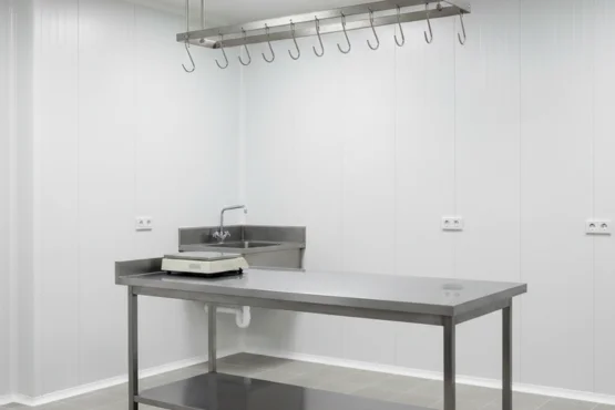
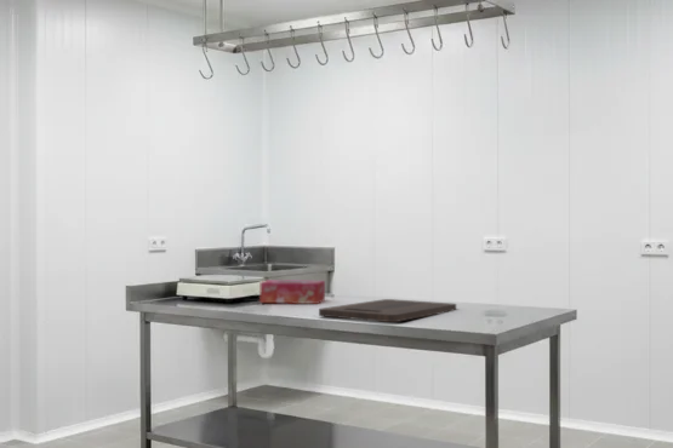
+ cutting board [318,298,457,323]
+ tissue box [258,278,326,305]
